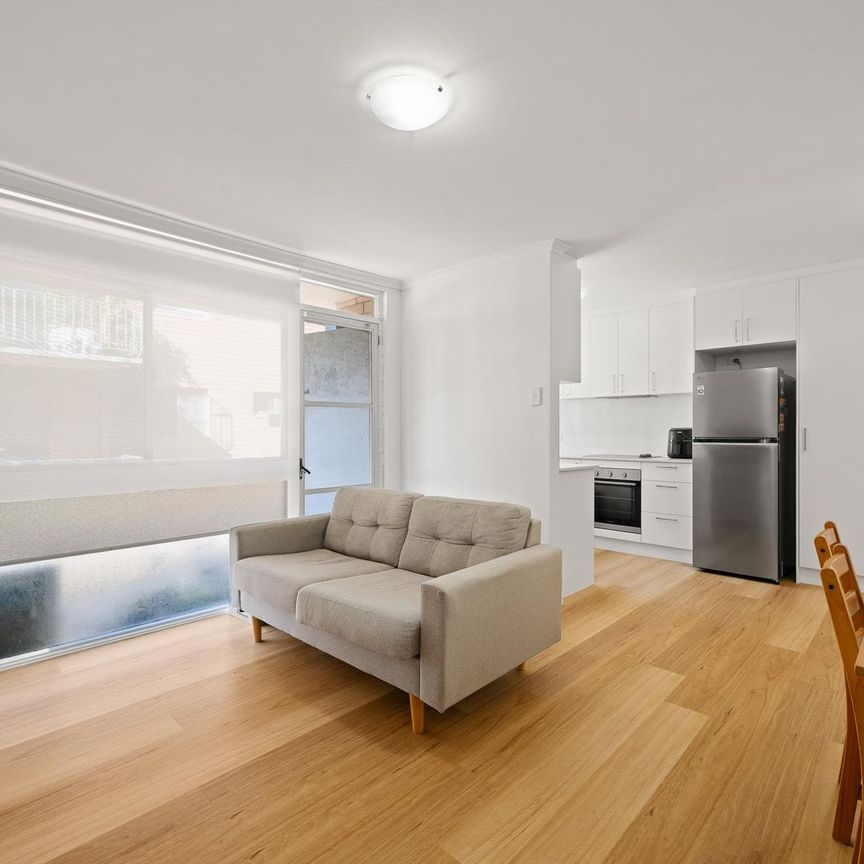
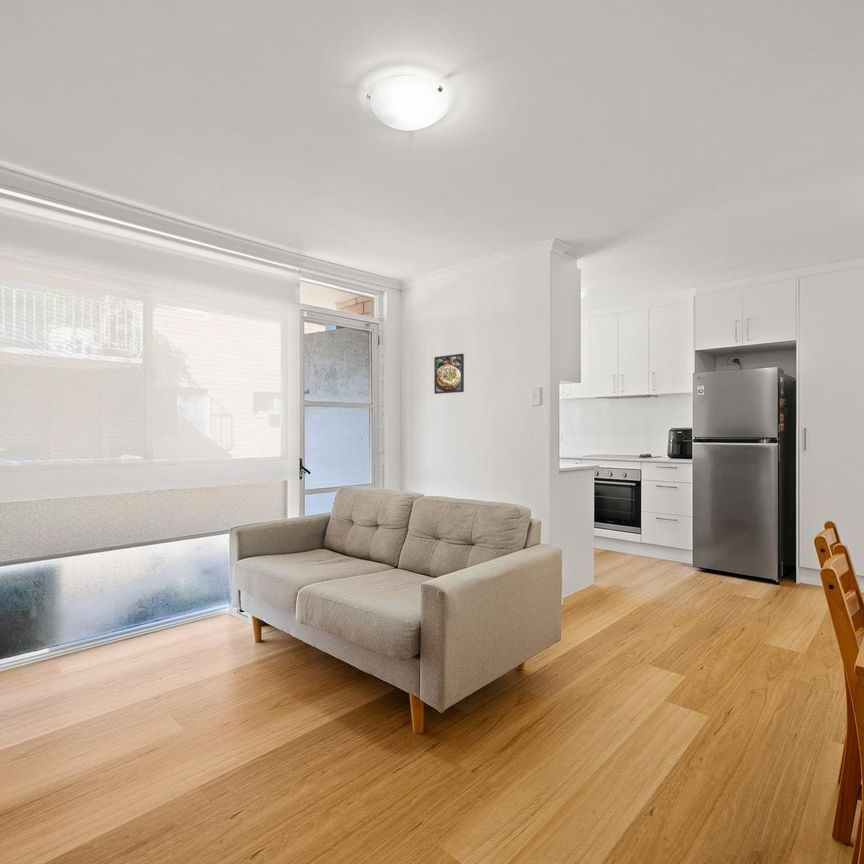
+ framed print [433,353,465,395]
